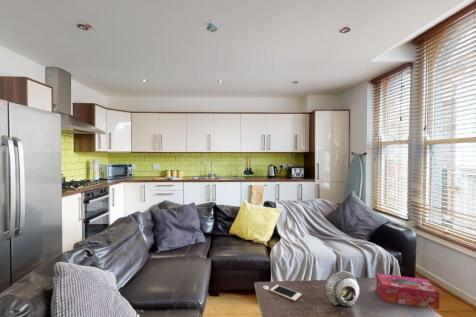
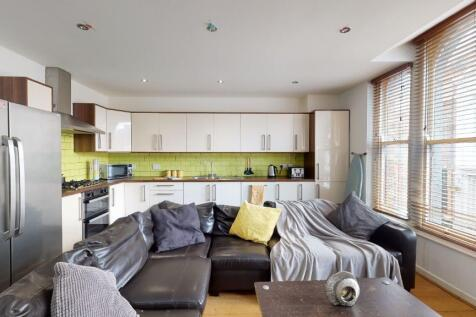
- tissue box [375,272,440,310]
- cell phone [269,284,302,302]
